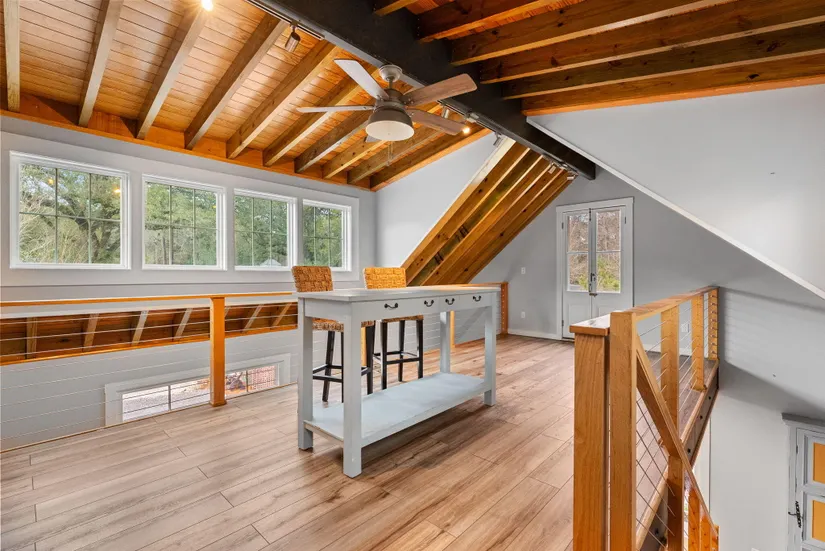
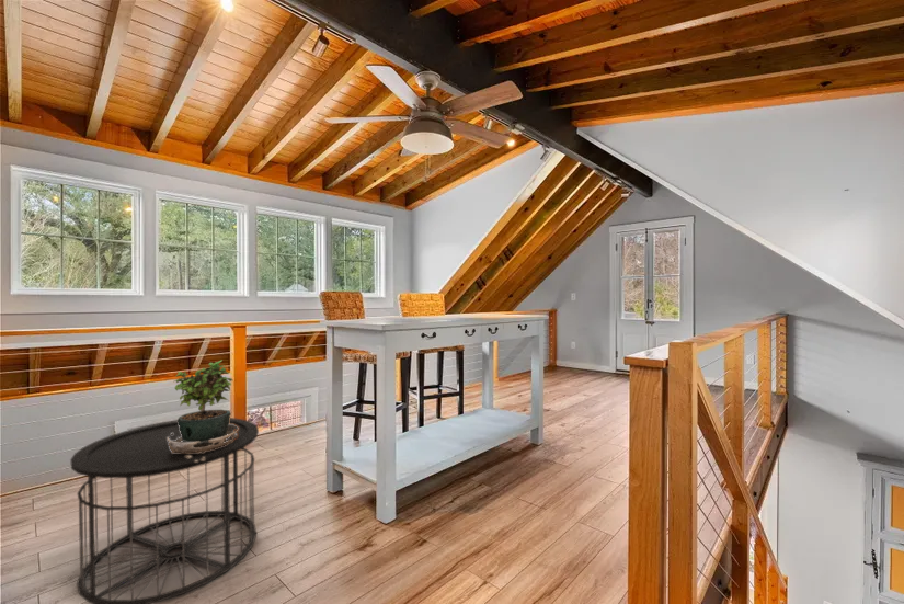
+ potted plant [168,358,239,461]
+ side table [69,417,260,604]
